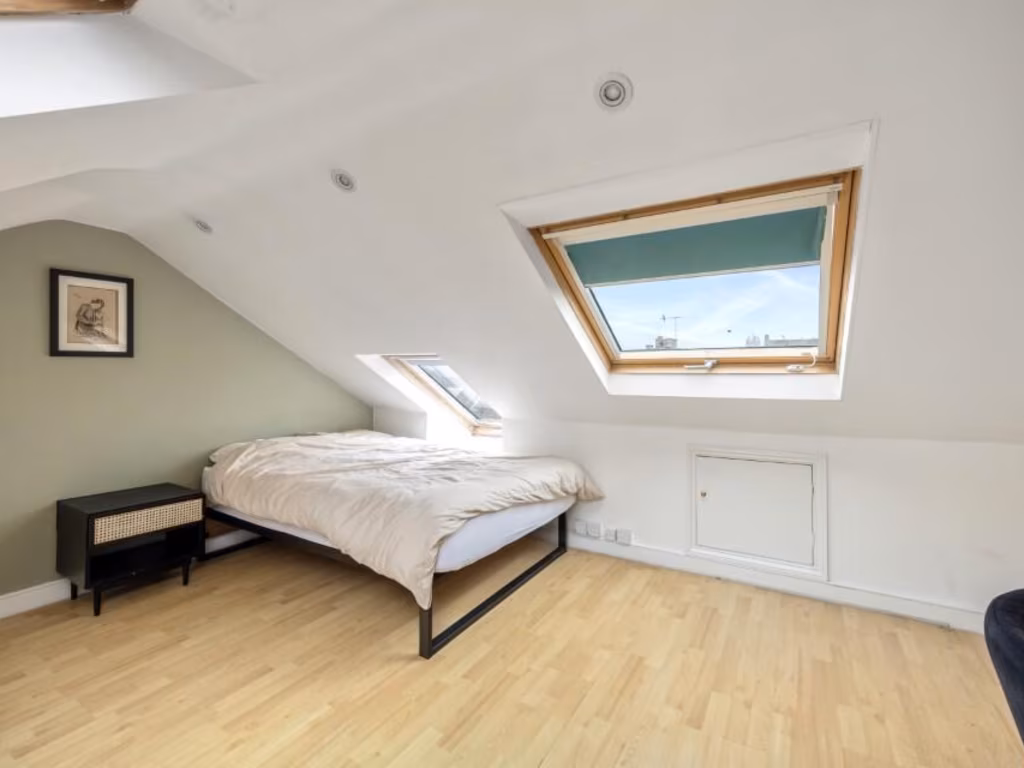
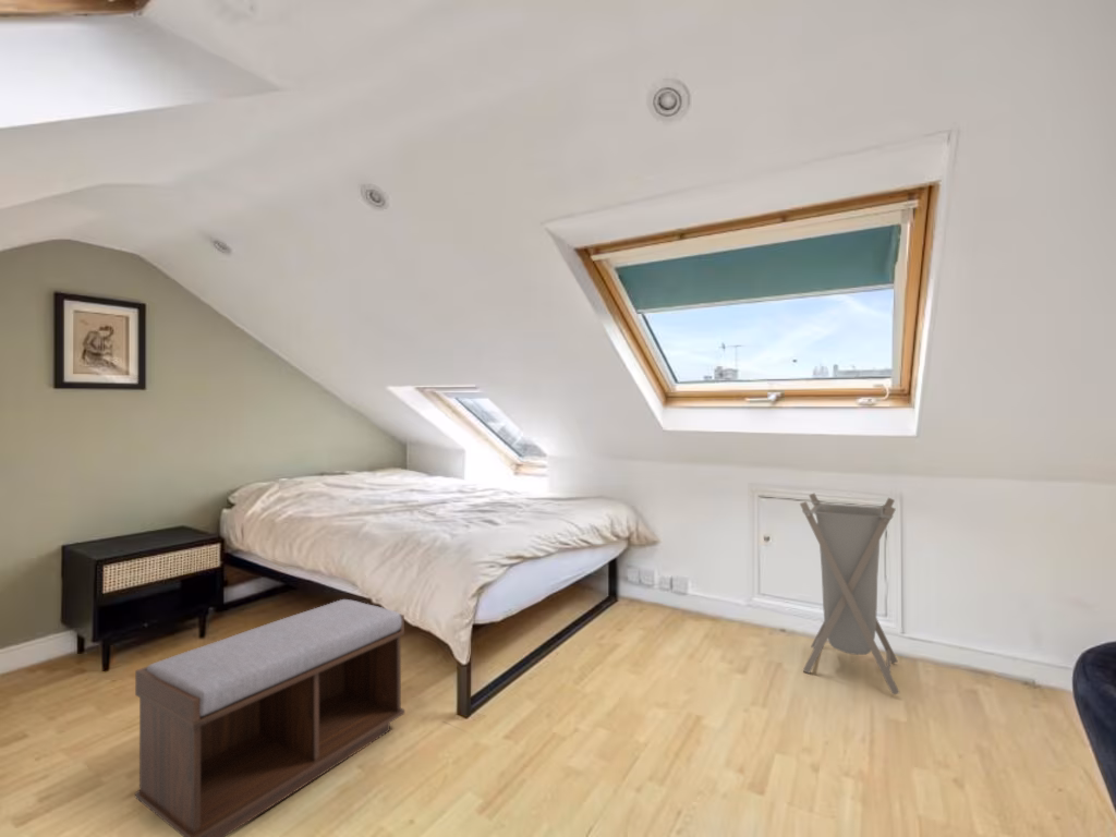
+ bench [134,598,405,837]
+ laundry hamper [799,493,900,695]
